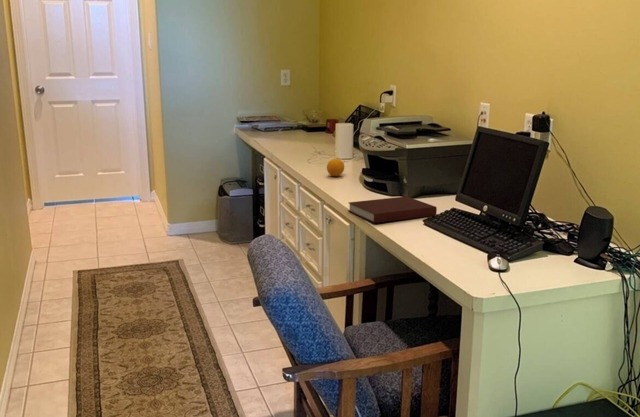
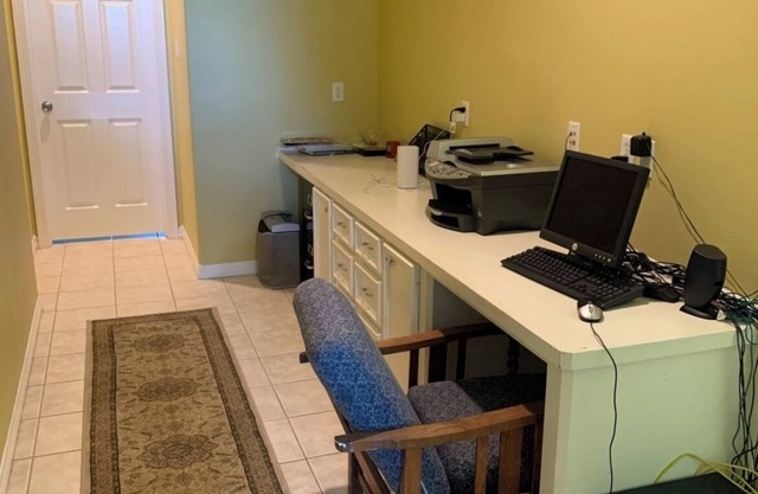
- notebook [347,195,438,224]
- fruit [326,158,346,177]
